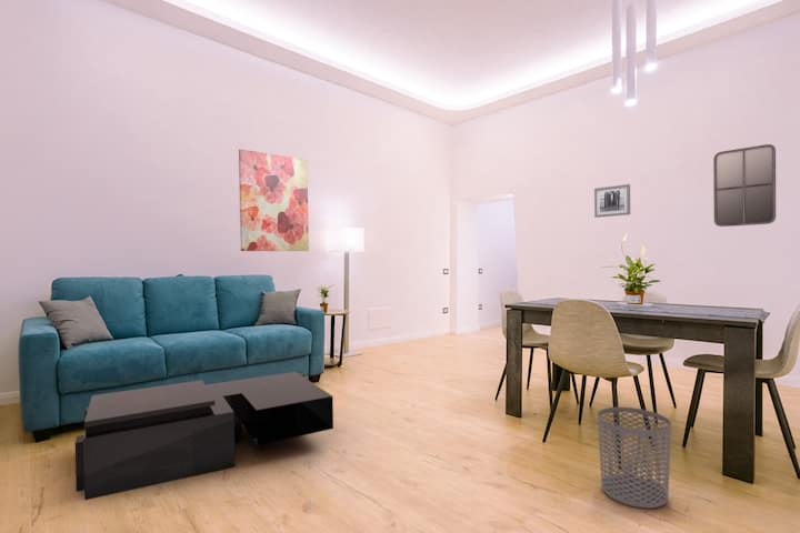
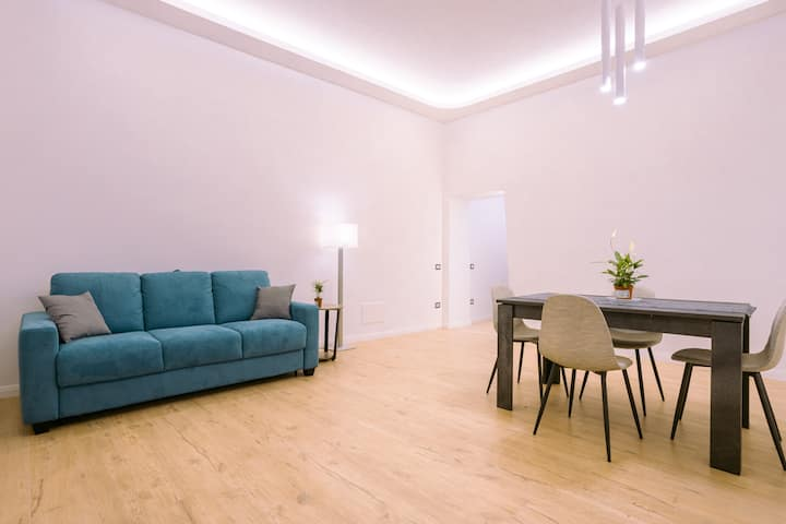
- wall art [238,148,310,252]
- coffee table [74,371,334,501]
- waste bin [597,406,672,510]
- wall art [593,183,631,219]
- home mirror [712,143,777,228]
